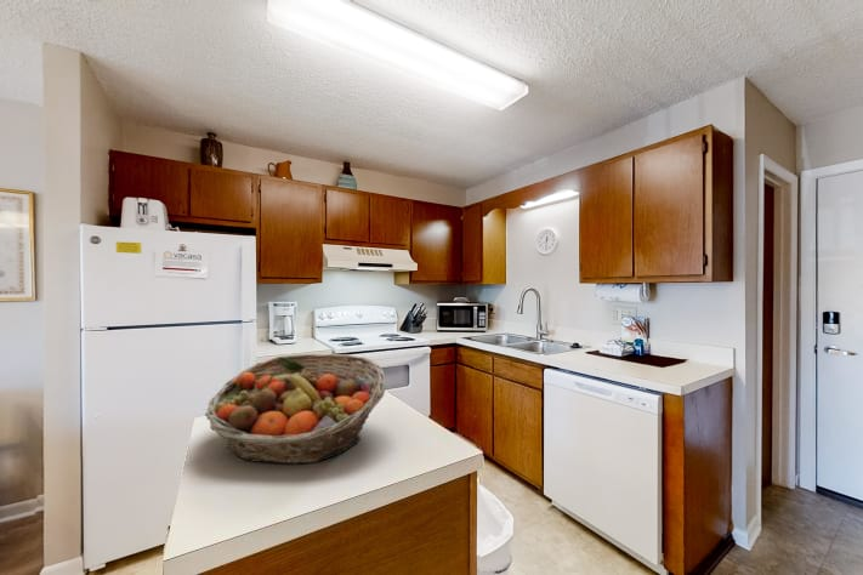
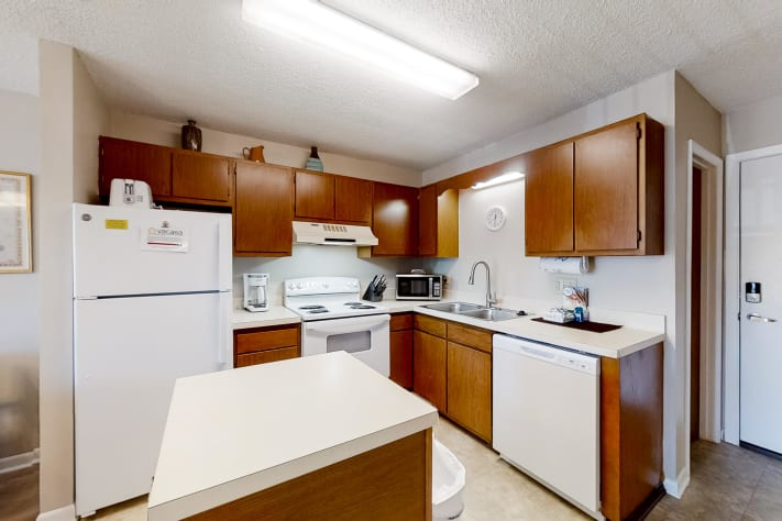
- fruit basket [204,353,387,466]
